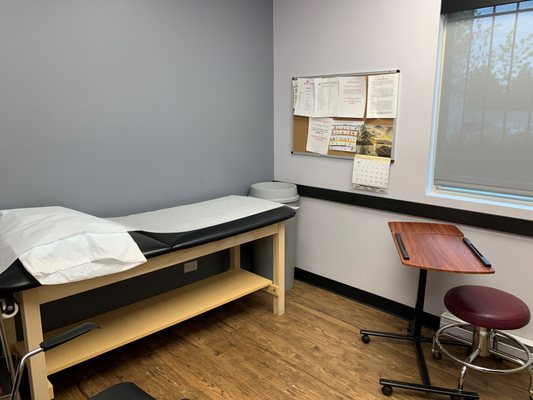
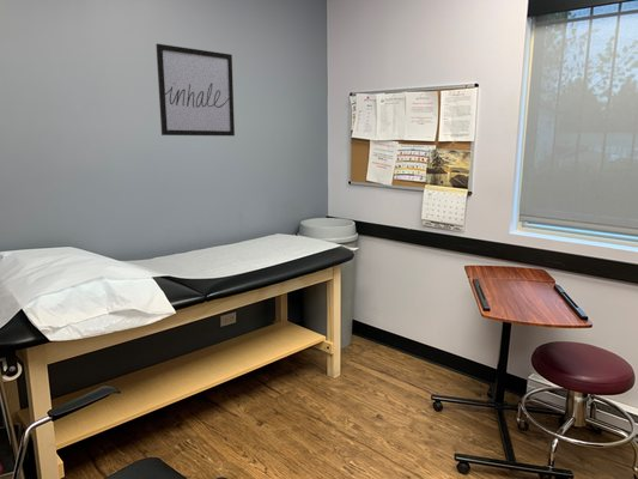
+ wall art [154,43,236,137]
